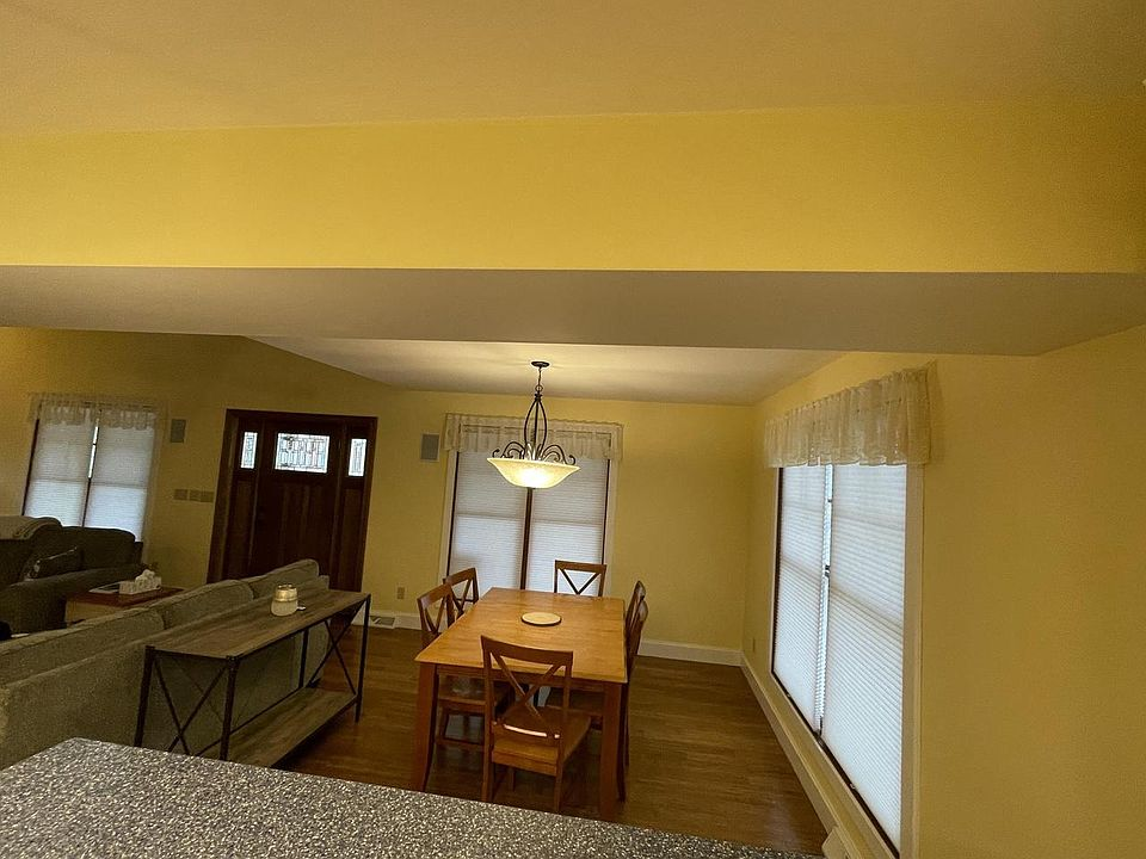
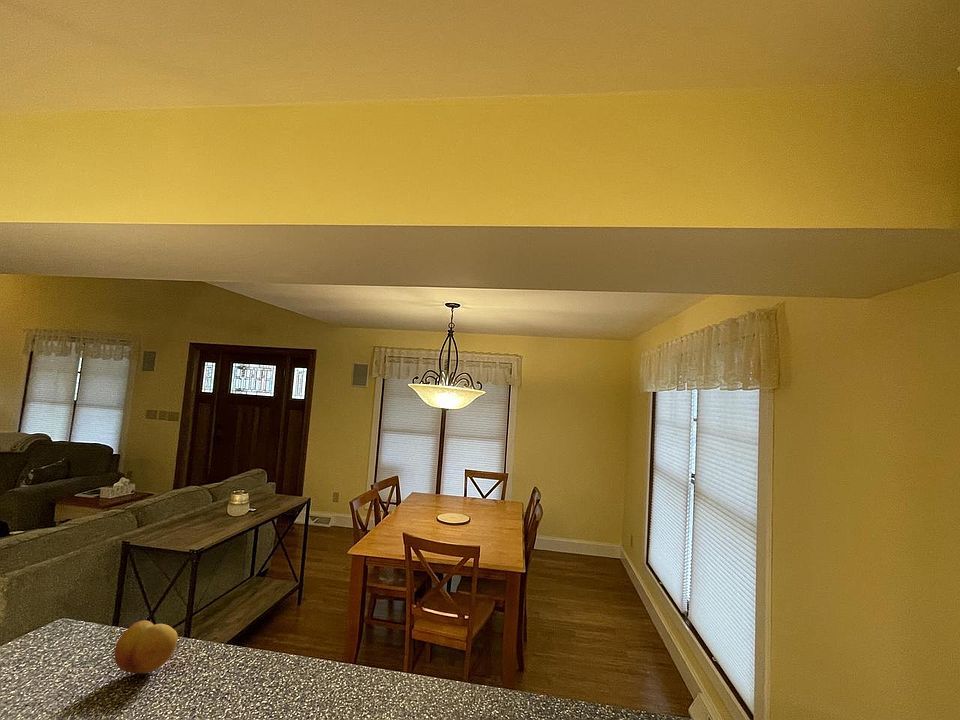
+ fruit [114,619,179,675]
